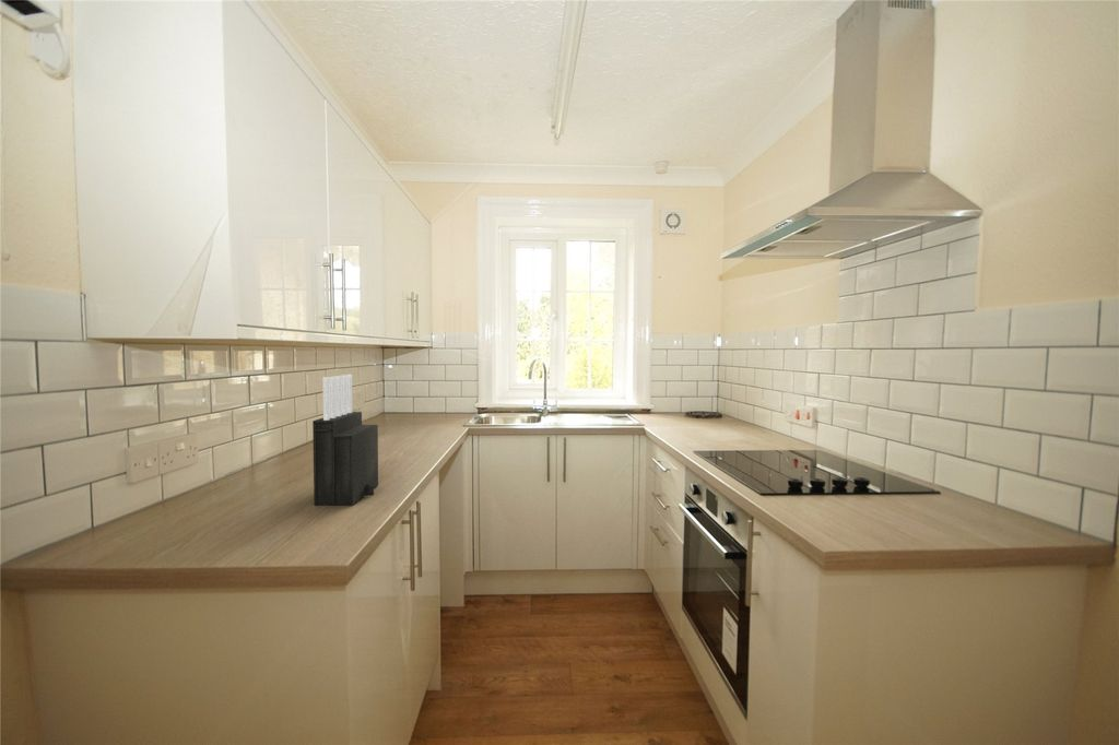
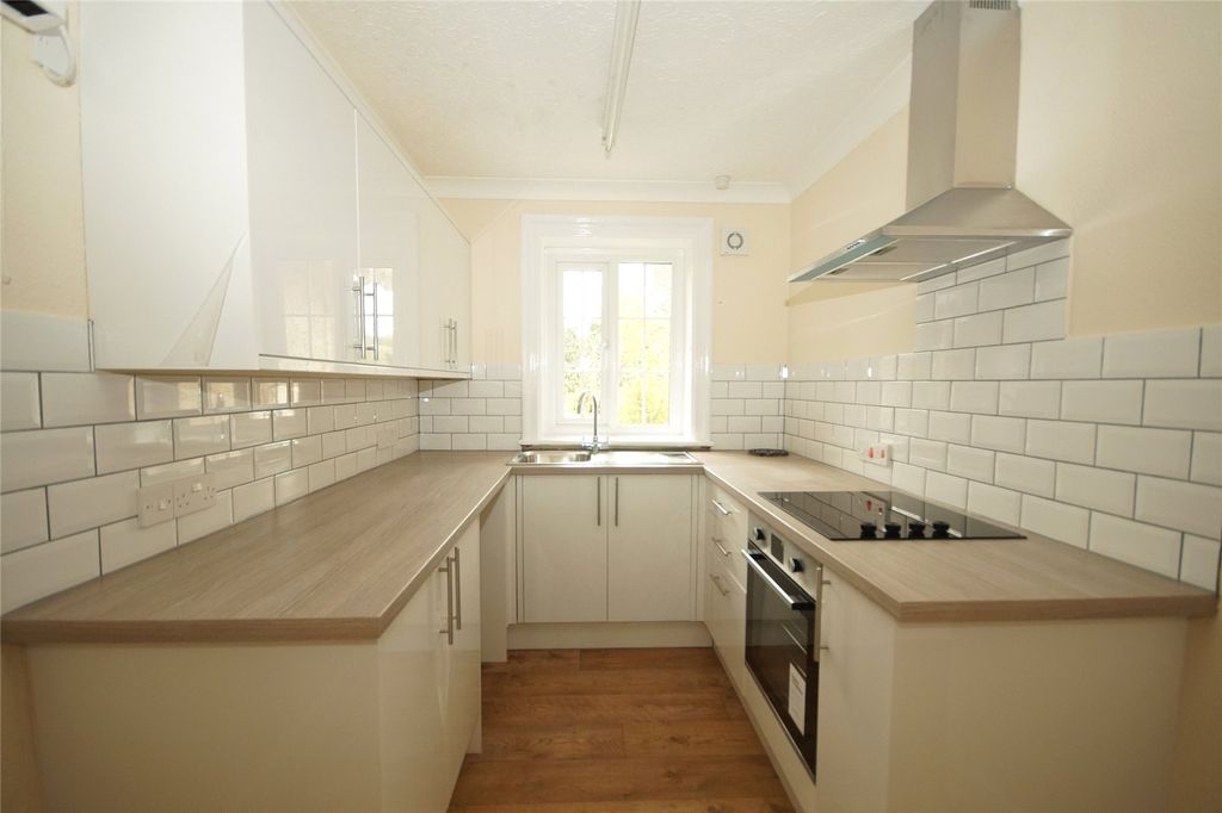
- knife block [311,374,379,506]
